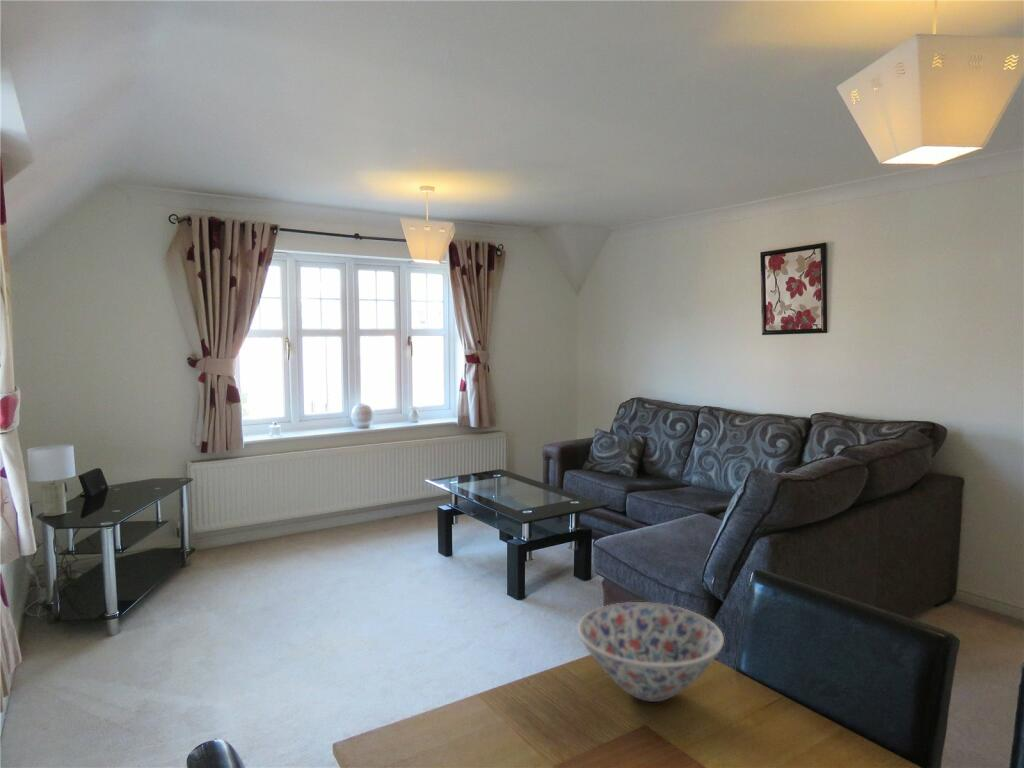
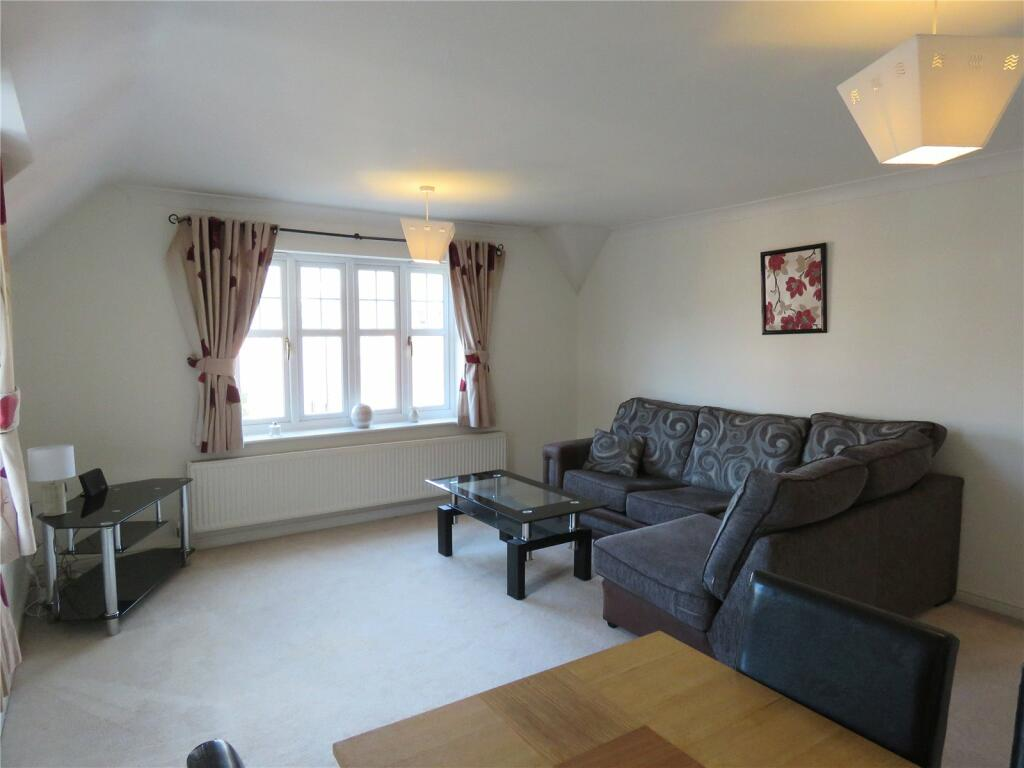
- bowl [577,601,725,703]
